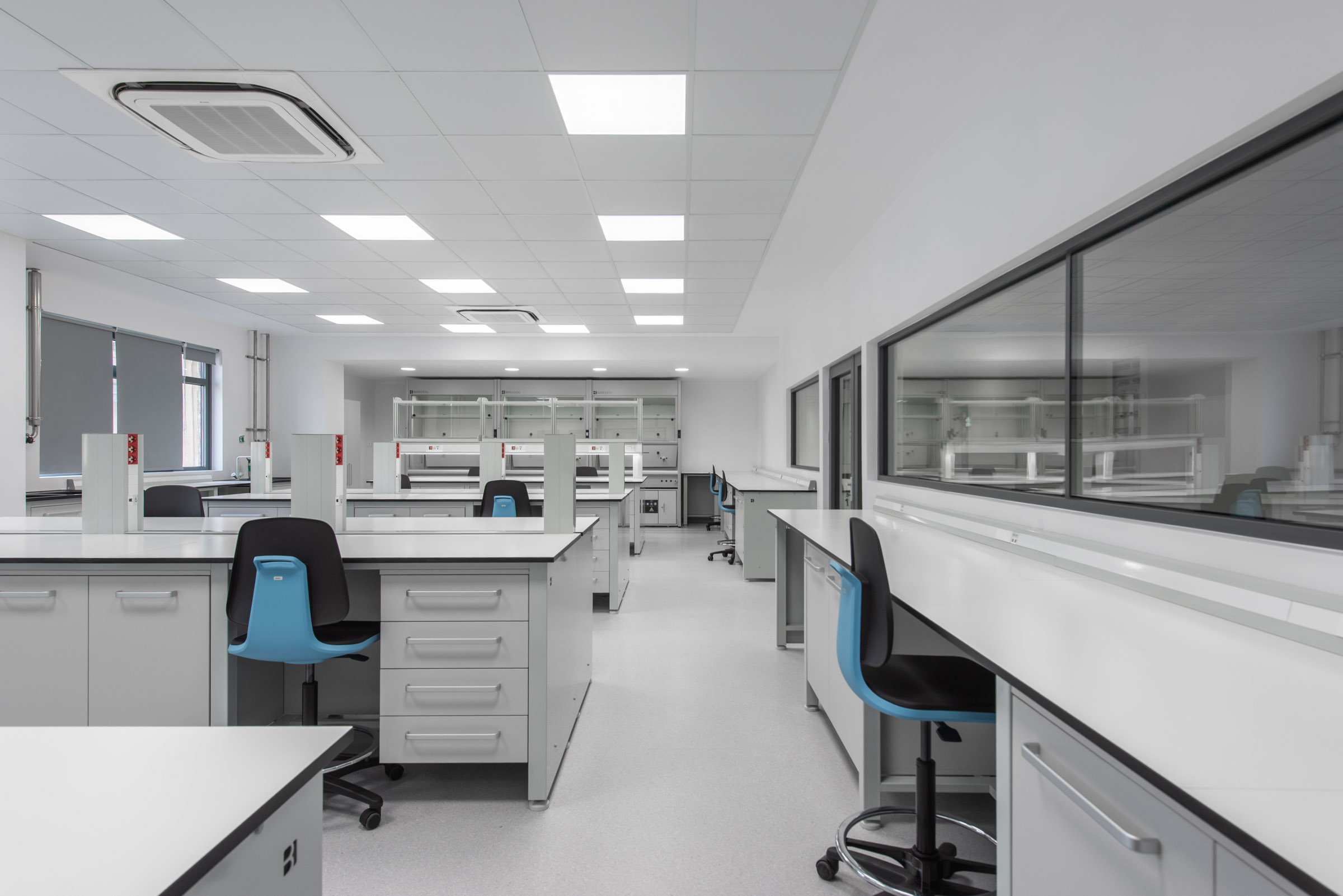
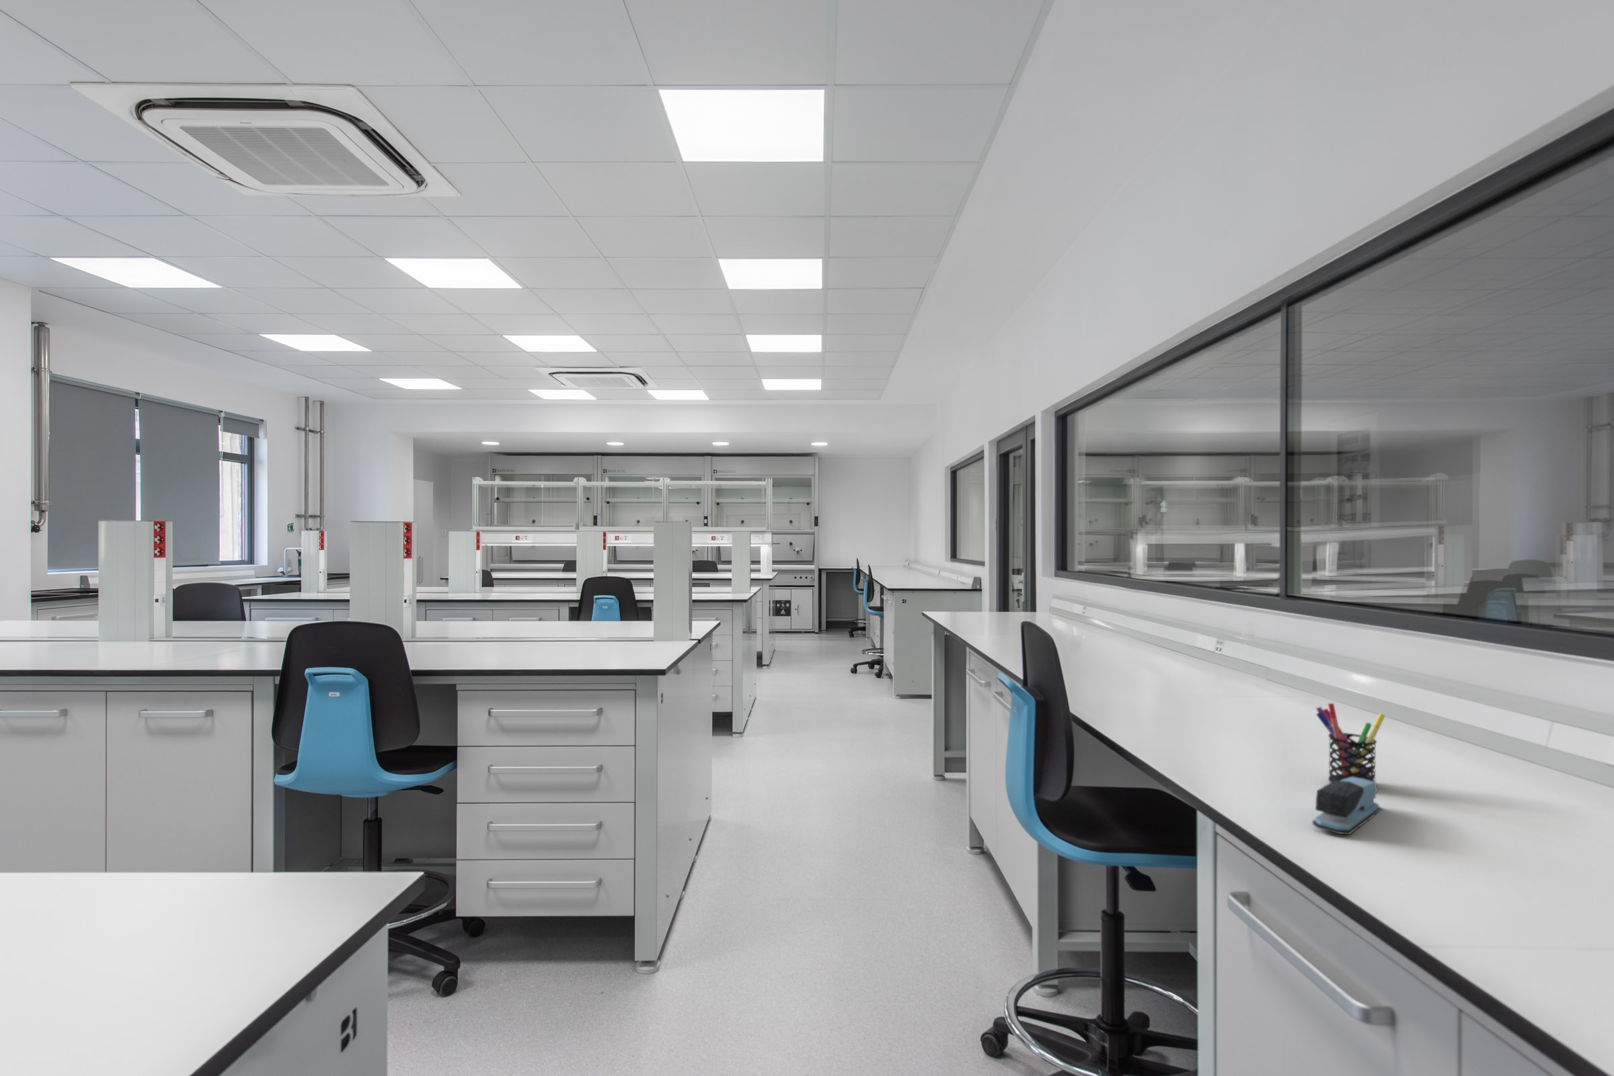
+ pen holder [1316,703,1386,783]
+ stapler [1312,777,1382,835]
